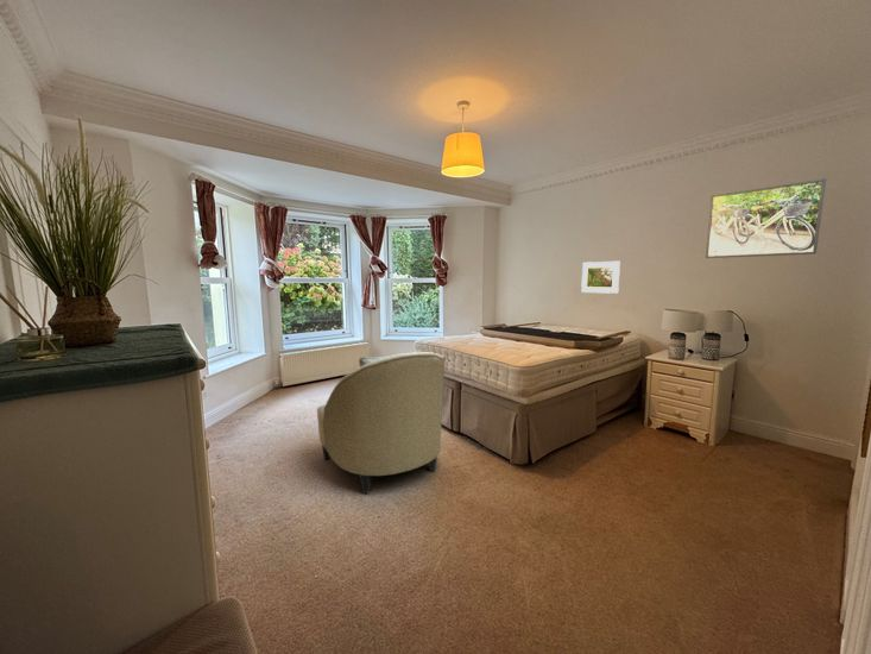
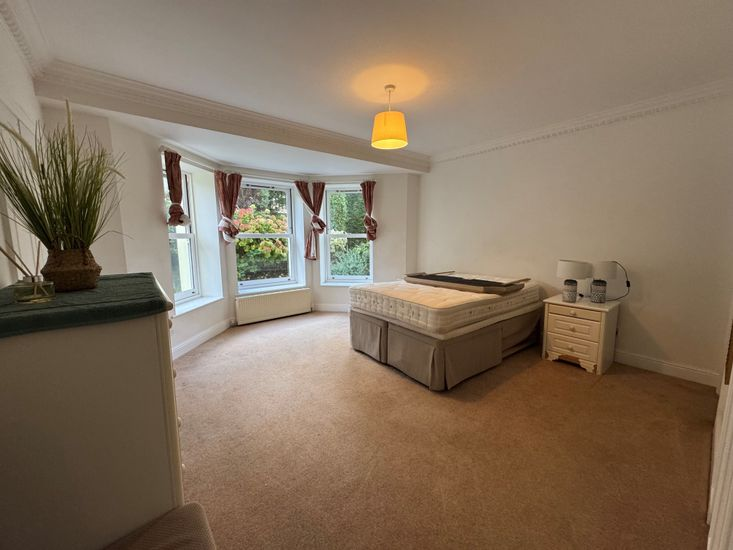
- armchair [316,348,446,495]
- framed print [705,178,827,259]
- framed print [580,260,621,295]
